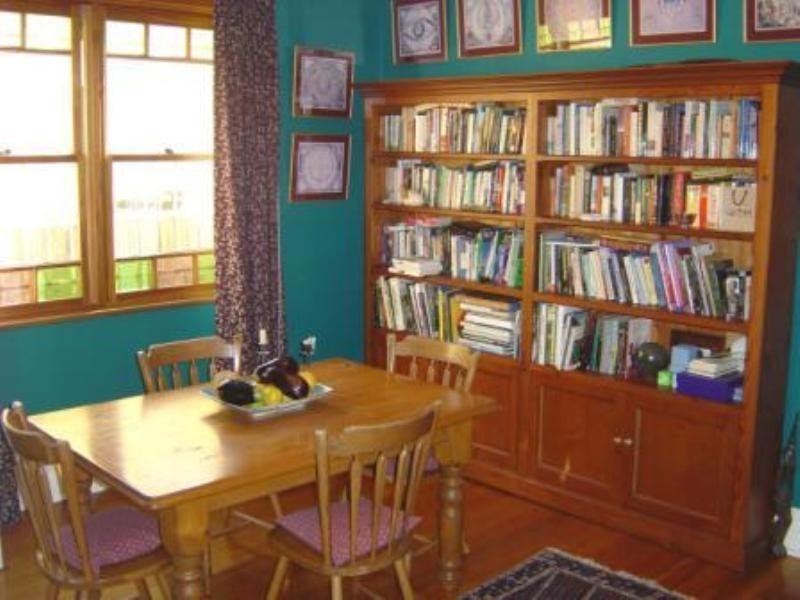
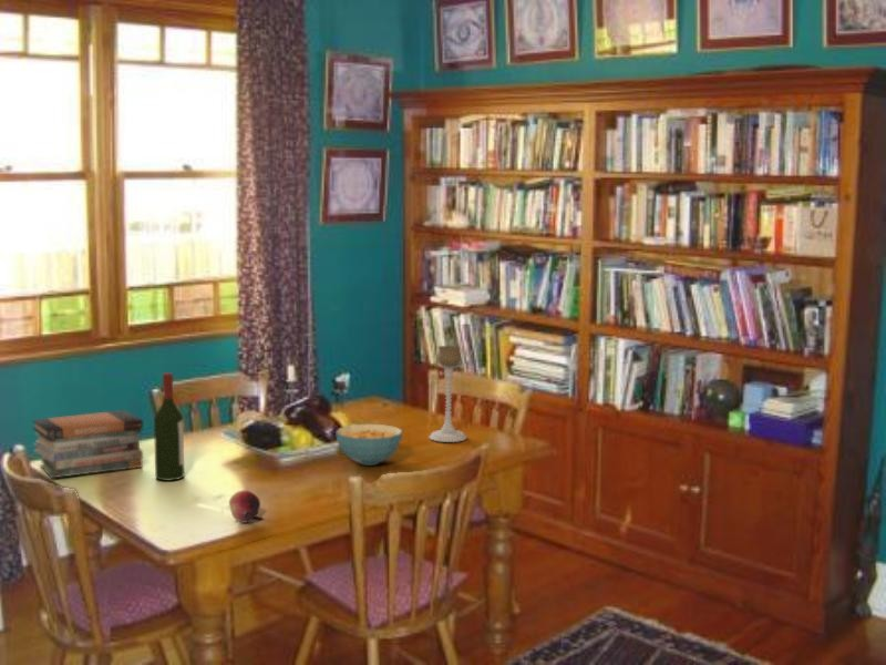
+ book stack [31,409,144,480]
+ wine bottle [153,371,185,482]
+ candle holder [429,345,467,443]
+ fruit [228,489,261,523]
+ cereal bowl [334,423,403,467]
